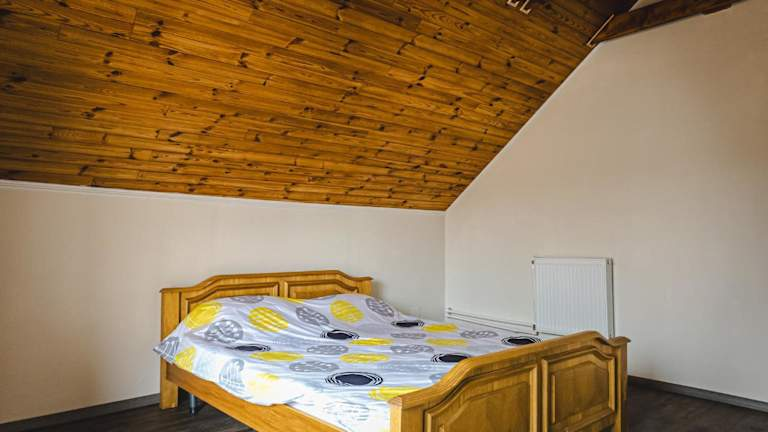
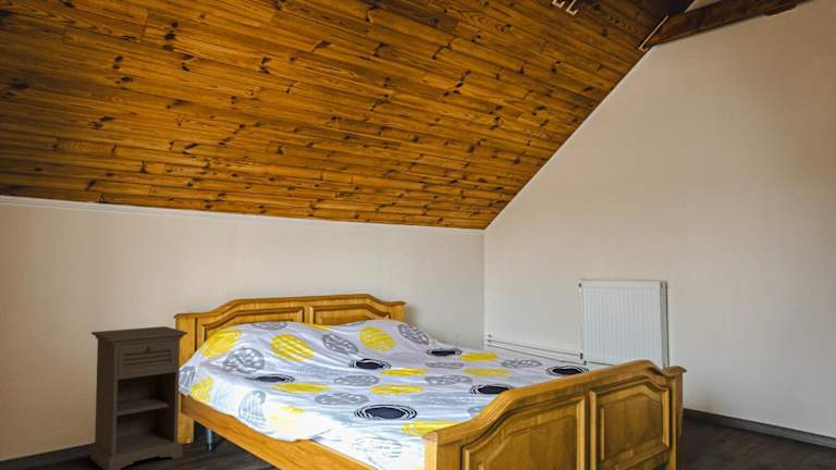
+ nightstand [90,325,188,470]
